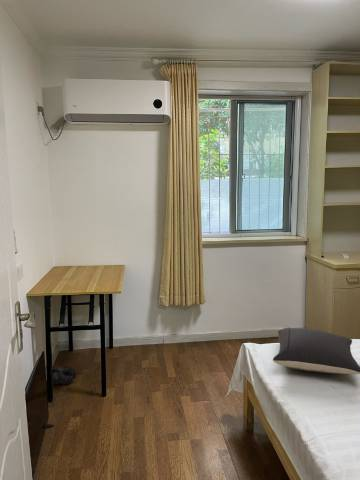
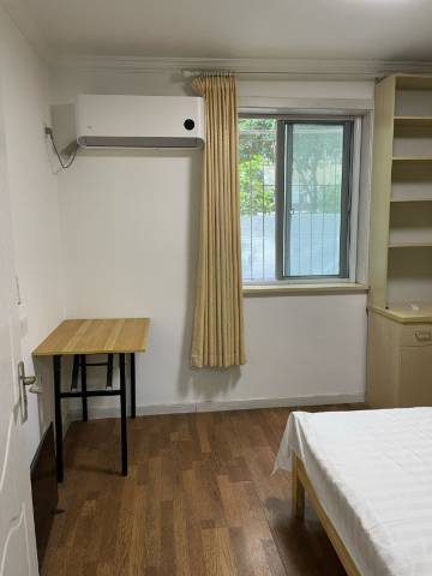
- pillow [272,327,360,375]
- boots [51,364,77,386]
